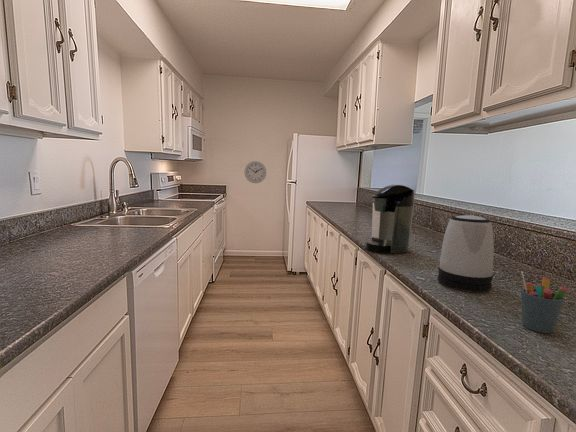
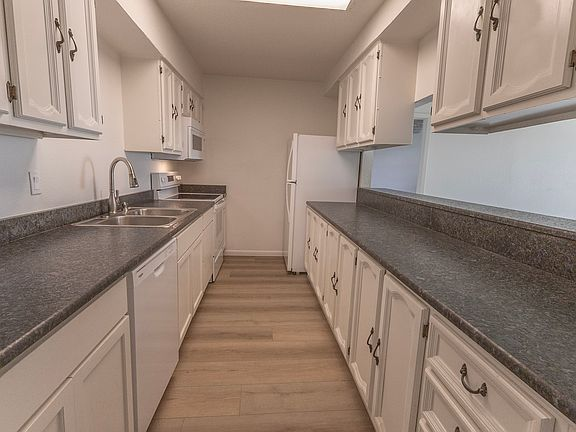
- kettle [437,214,495,293]
- pen holder [520,270,569,334]
- wall clock [244,160,267,184]
- coffee maker [364,184,416,254]
